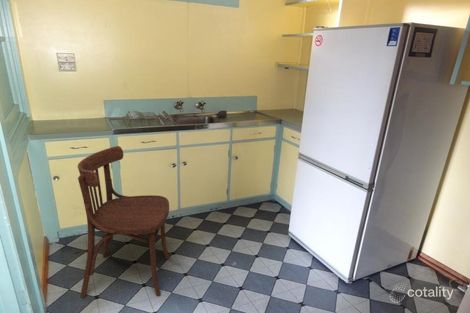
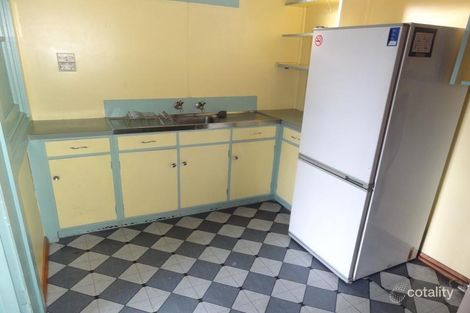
- dining chair [77,145,170,298]
